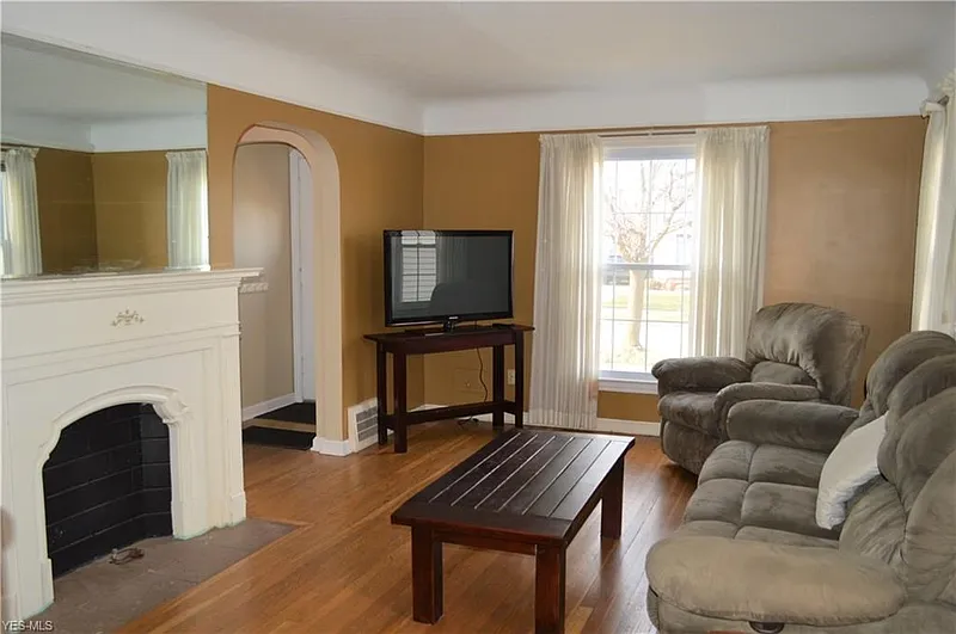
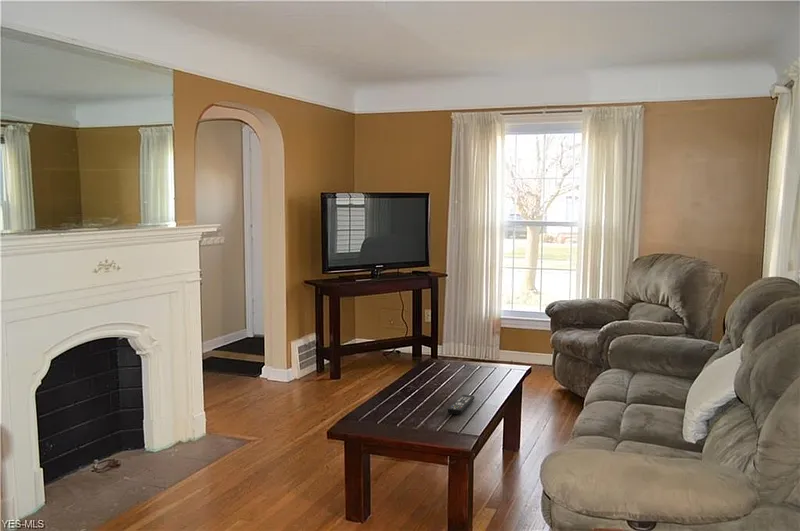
+ remote control [447,394,476,415]
